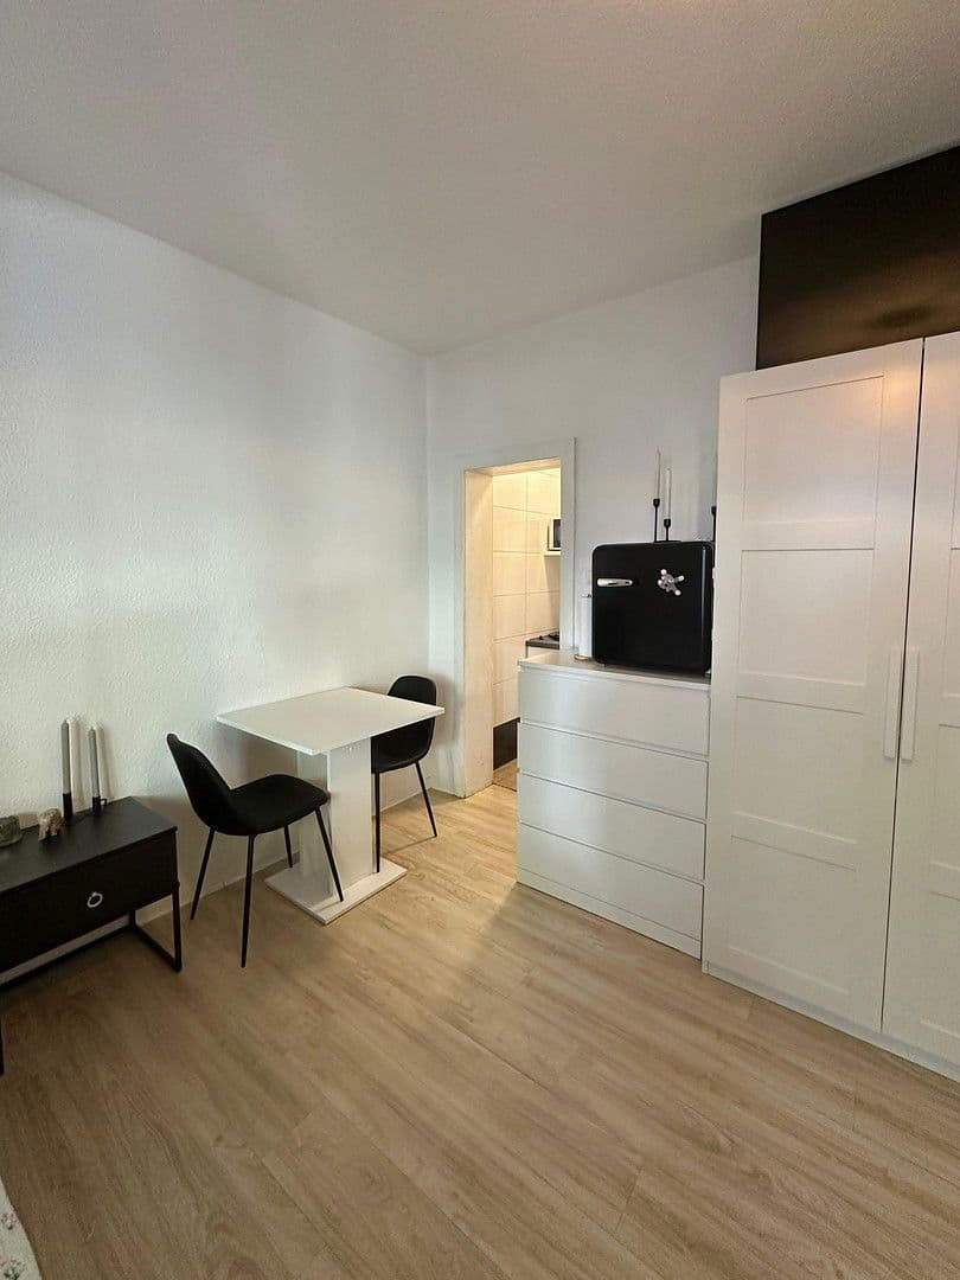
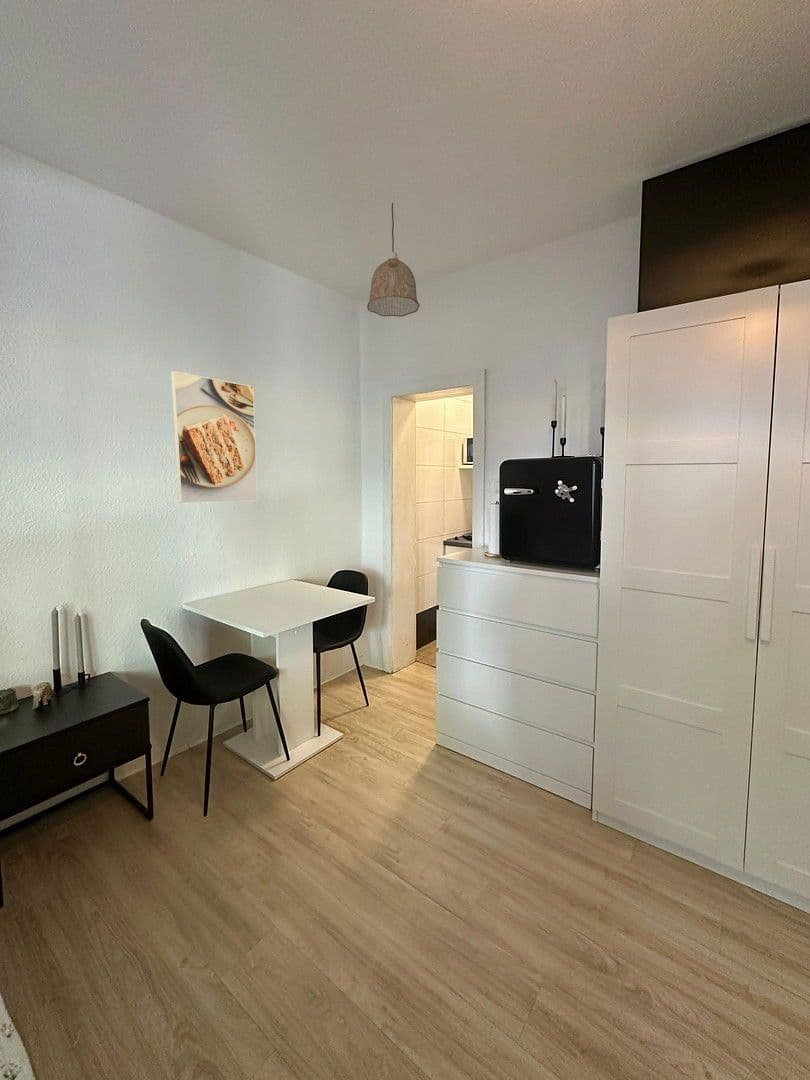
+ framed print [170,370,259,504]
+ pendant lamp [366,202,420,318]
